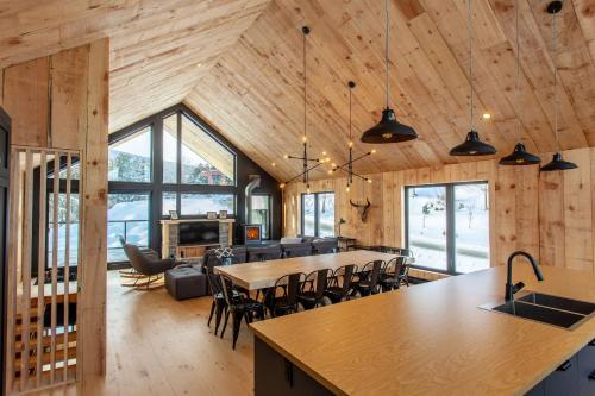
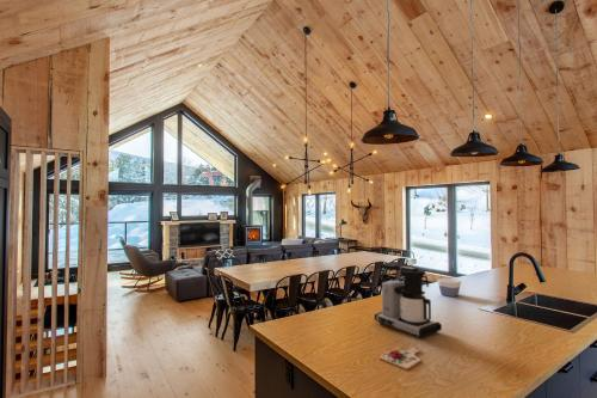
+ bowl [437,276,462,298]
+ coffee maker [373,261,443,339]
+ cutting board [378,347,421,371]
